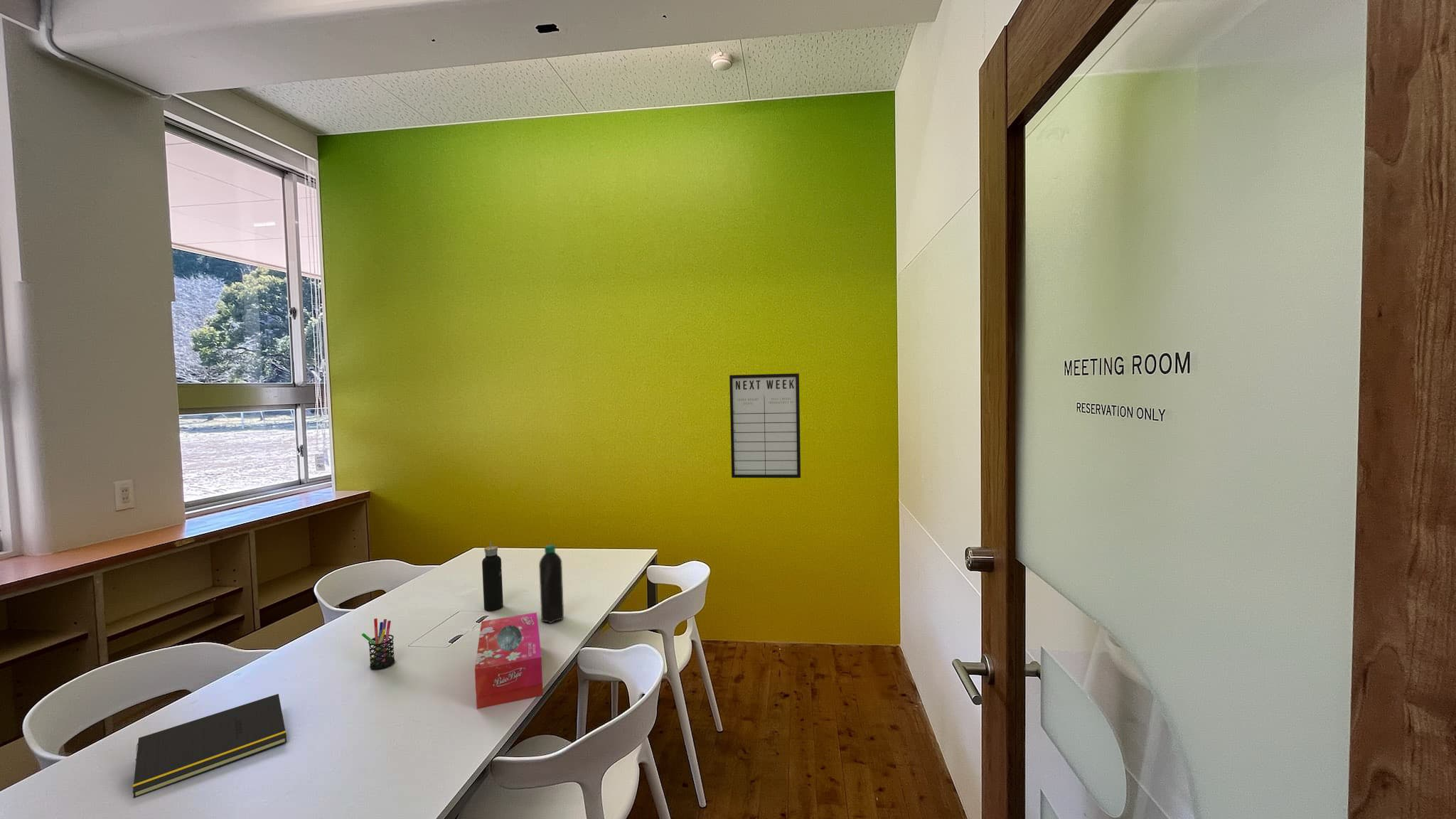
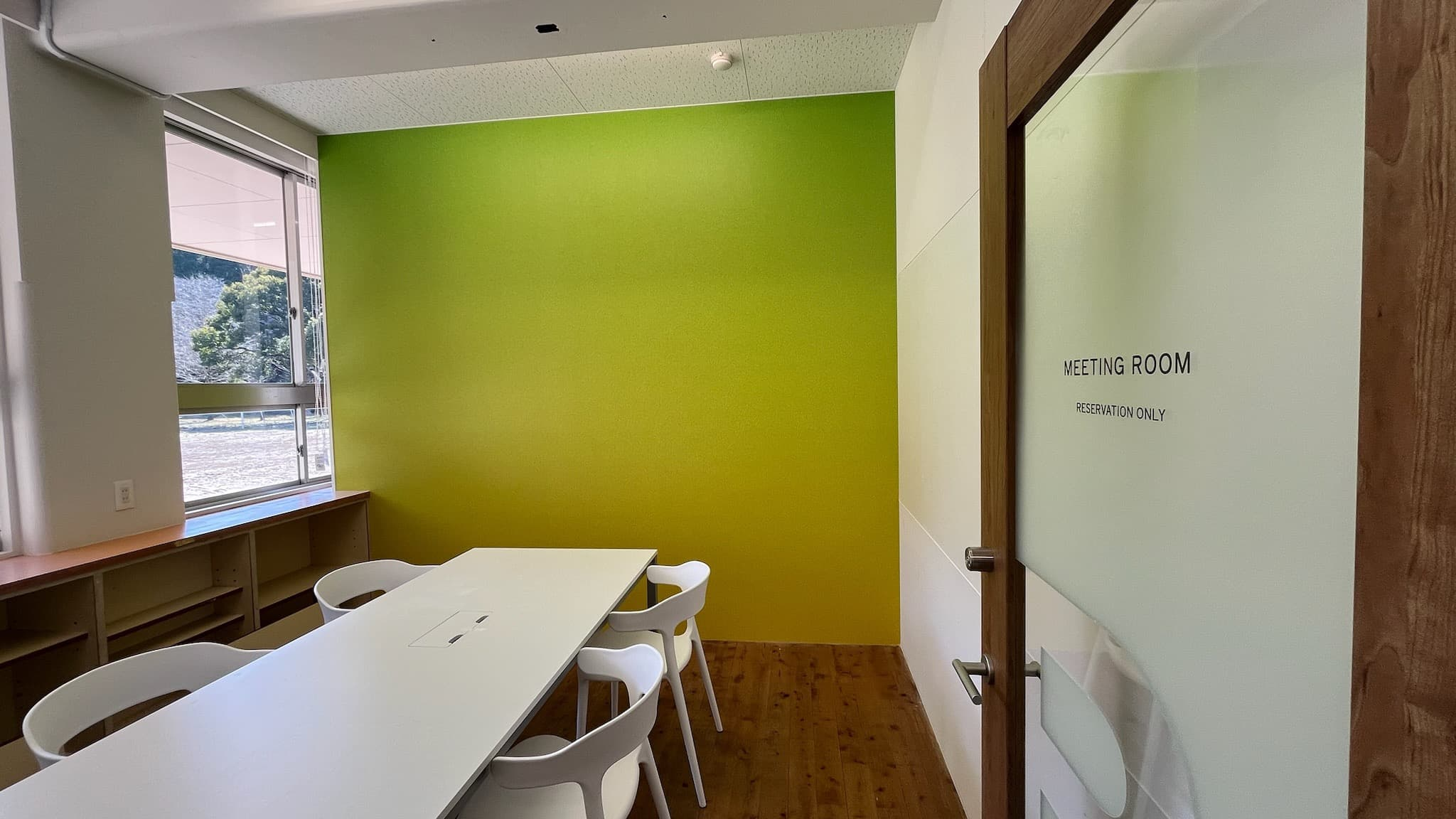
- writing board [729,373,801,478]
- pen holder [361,618,395,670]
- tissue box [474,611,543,710]
- notepad [132,693,287,799]
- water bottle [481,540,504,611]
- water bottle [538,544,564,624]
